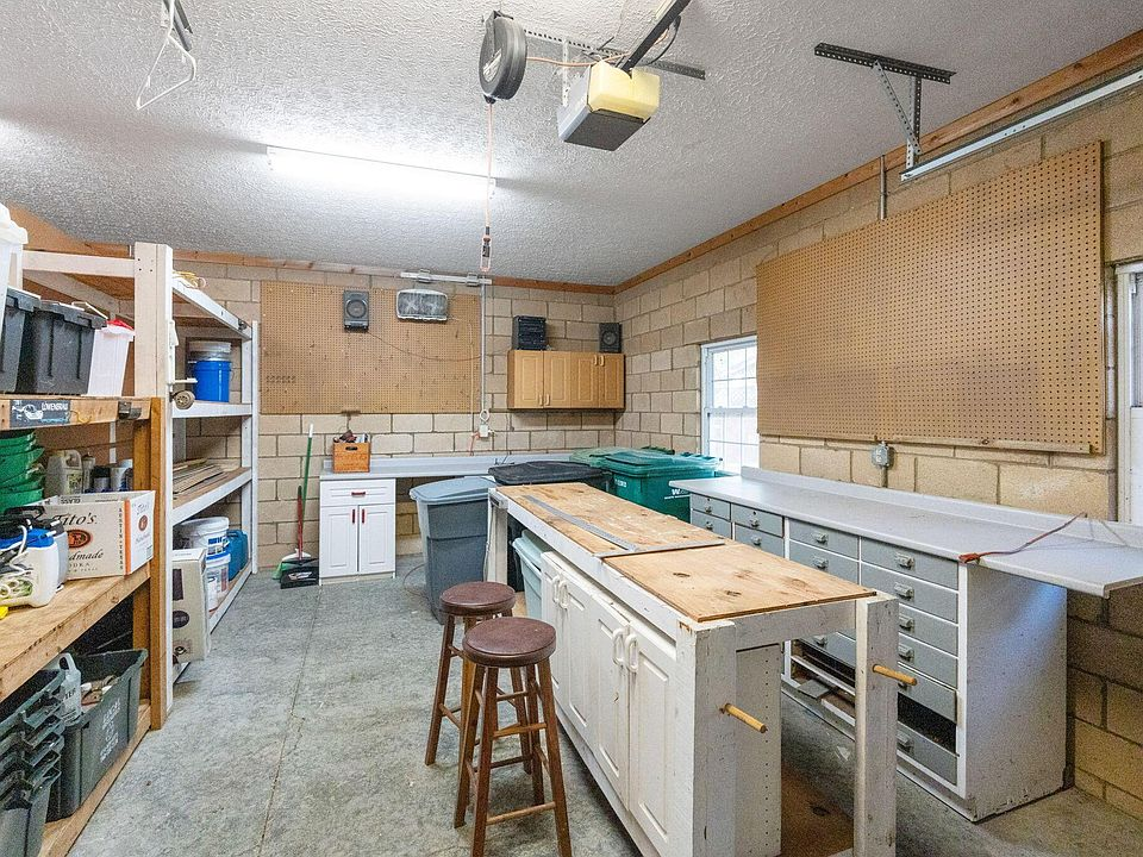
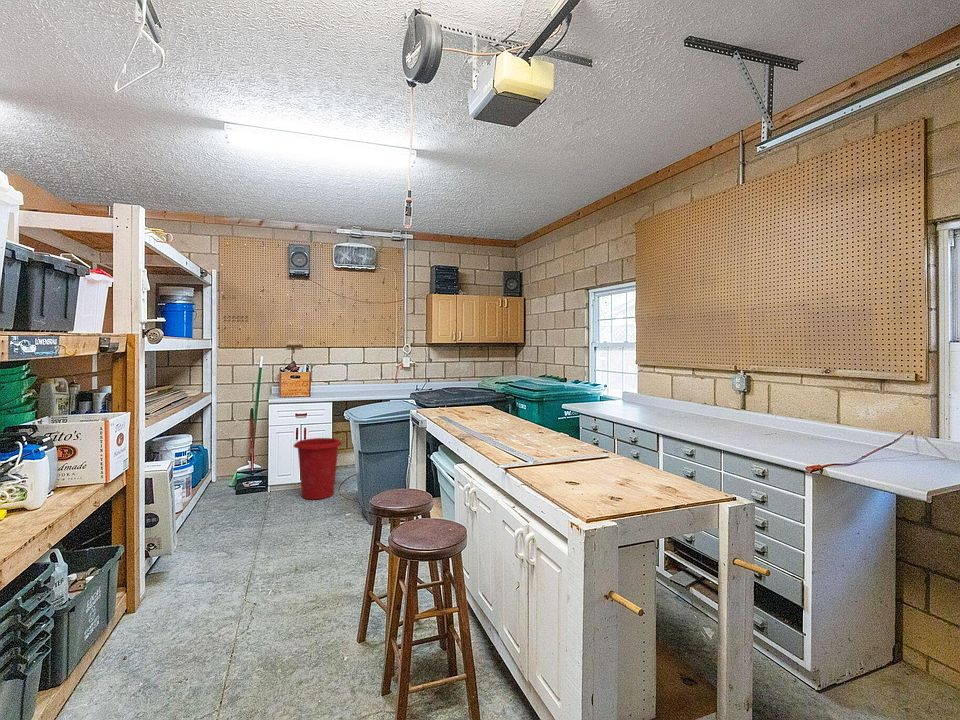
+ waste bin [292,437,343,500]
